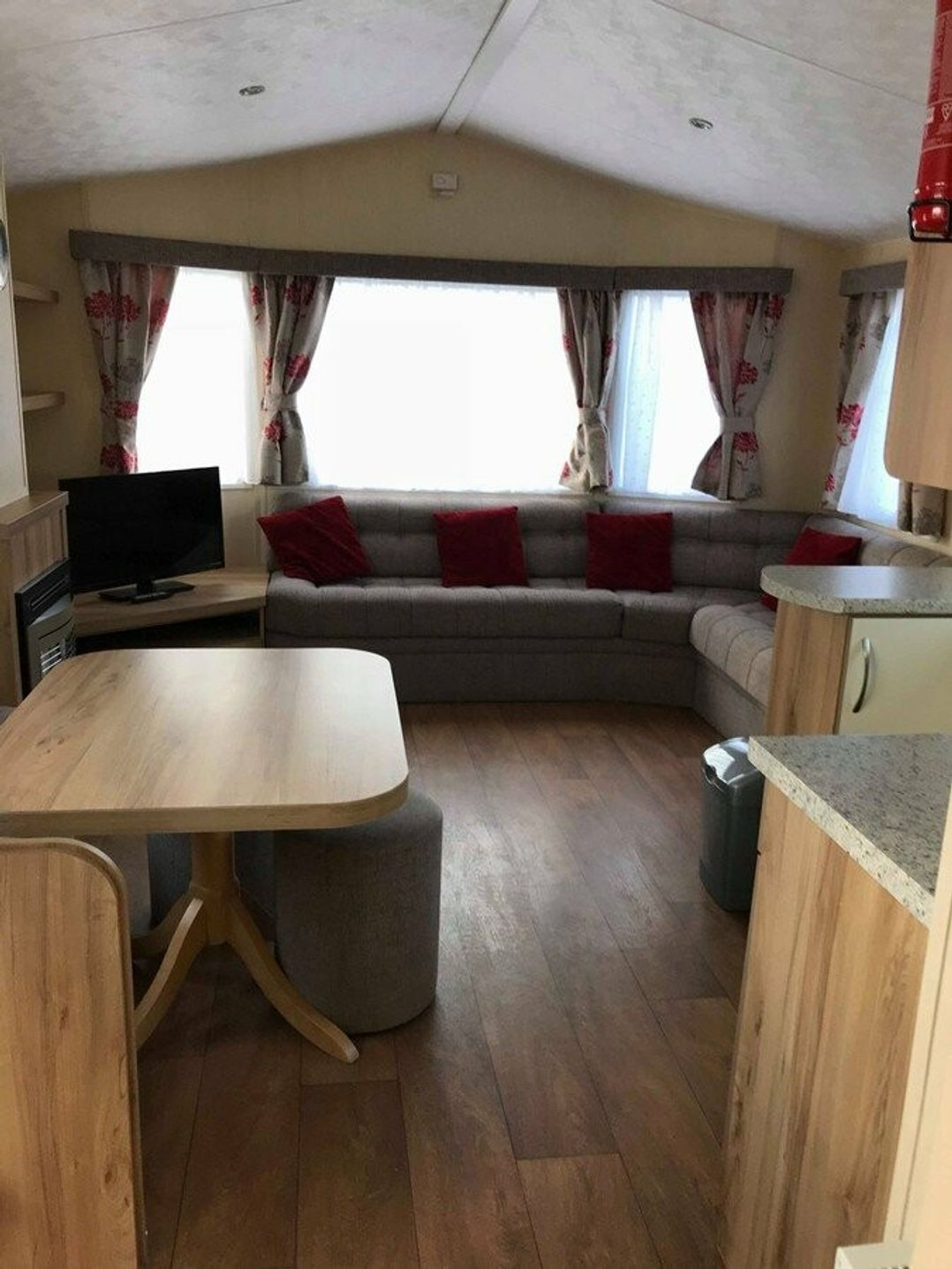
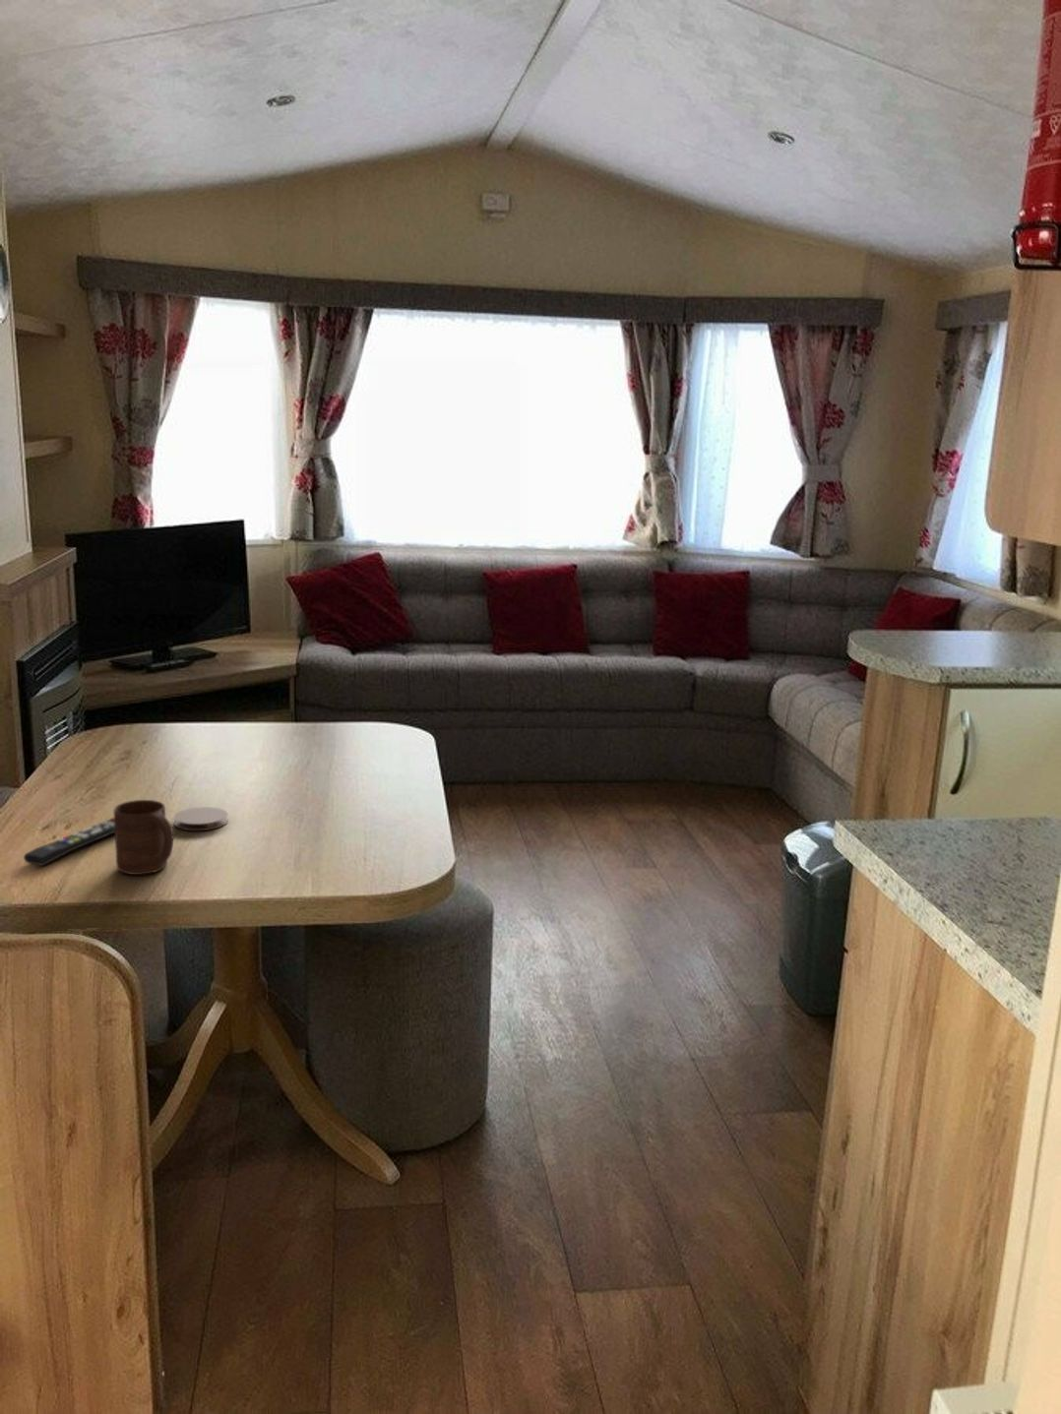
+ coaster [173,806,228,831]
+ remote control [22,817,115,867]
+ cup [114,799,174,876]
